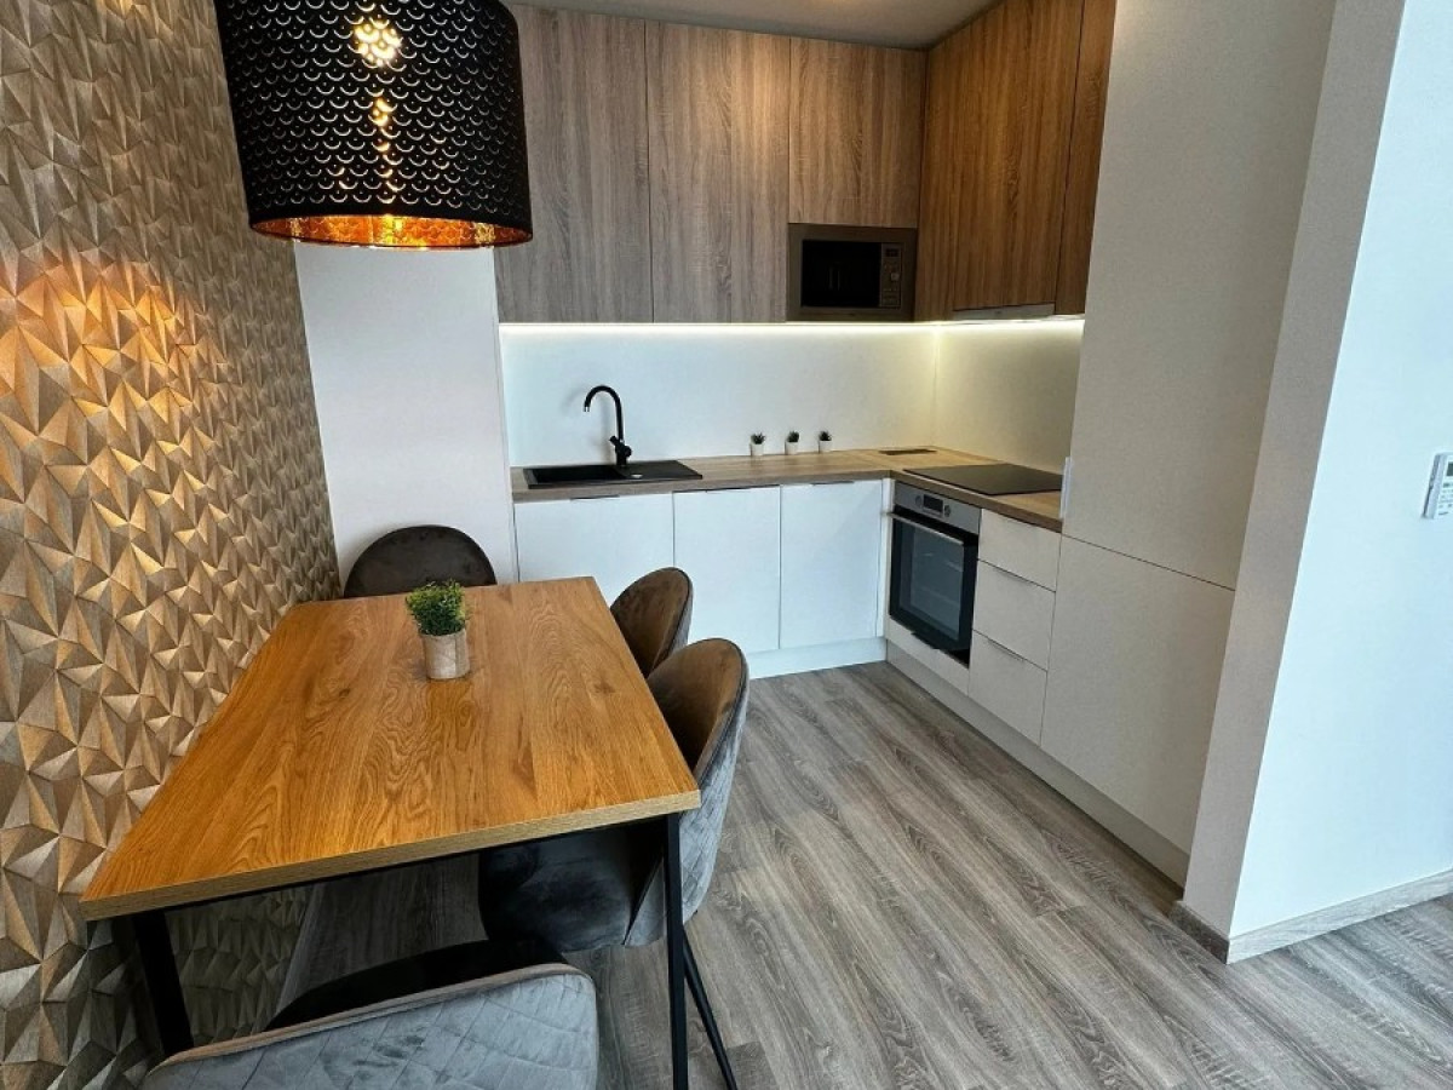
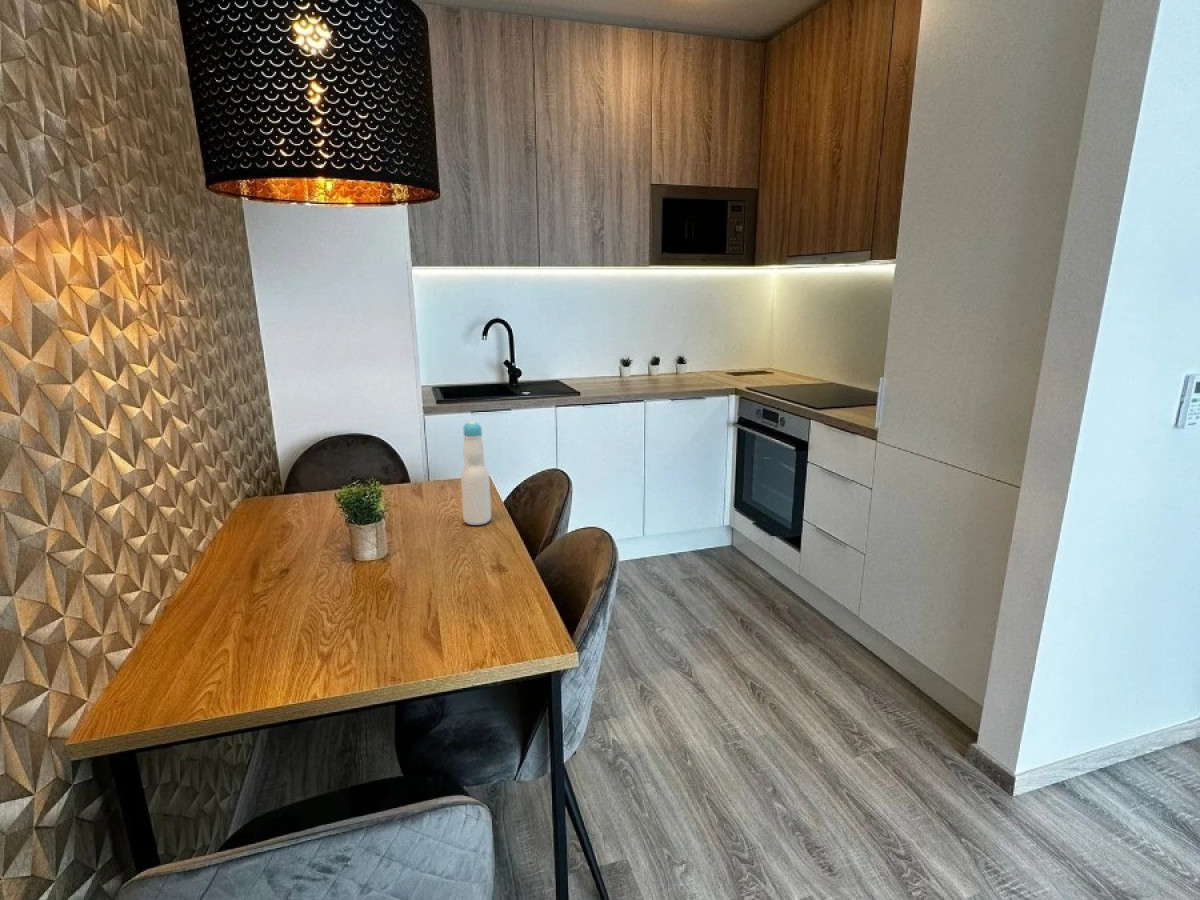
+ bottle [460,420,492,526]
